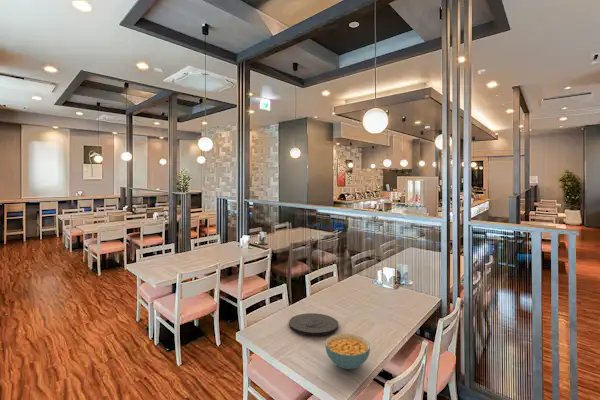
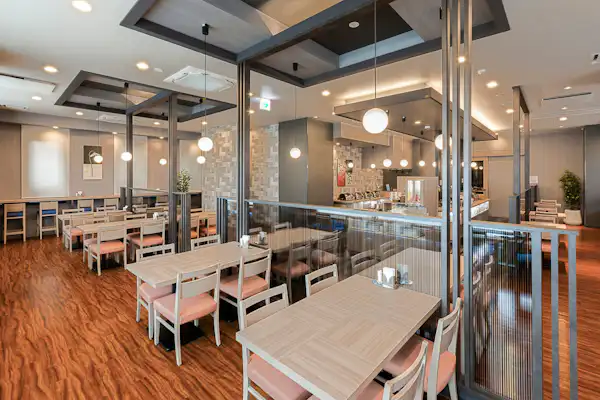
- plate [288,312,339,336]
- cereal bowl [324,333,371,370]
